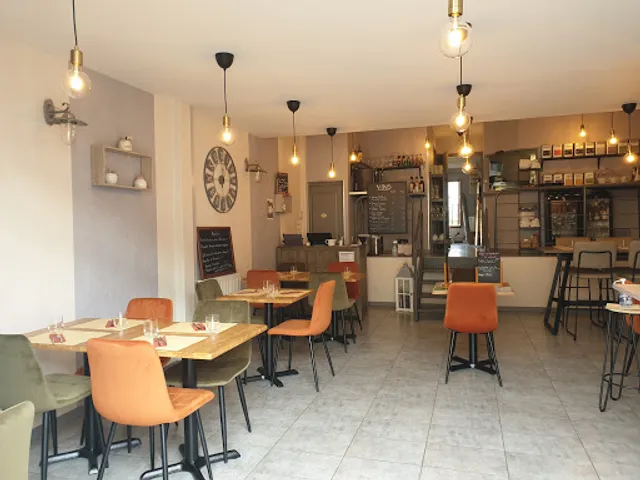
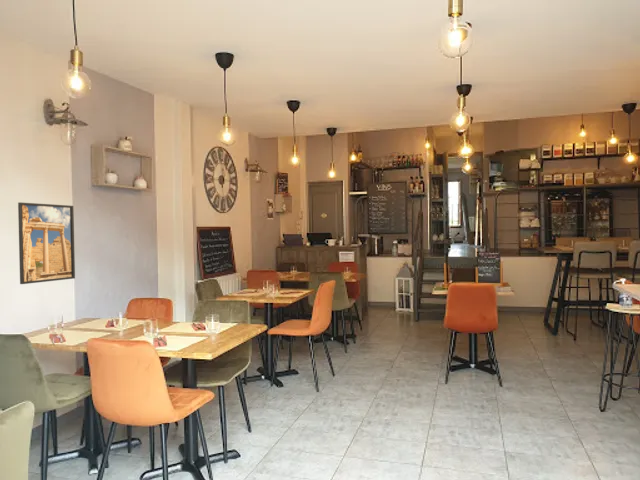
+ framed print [17,201,76,285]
